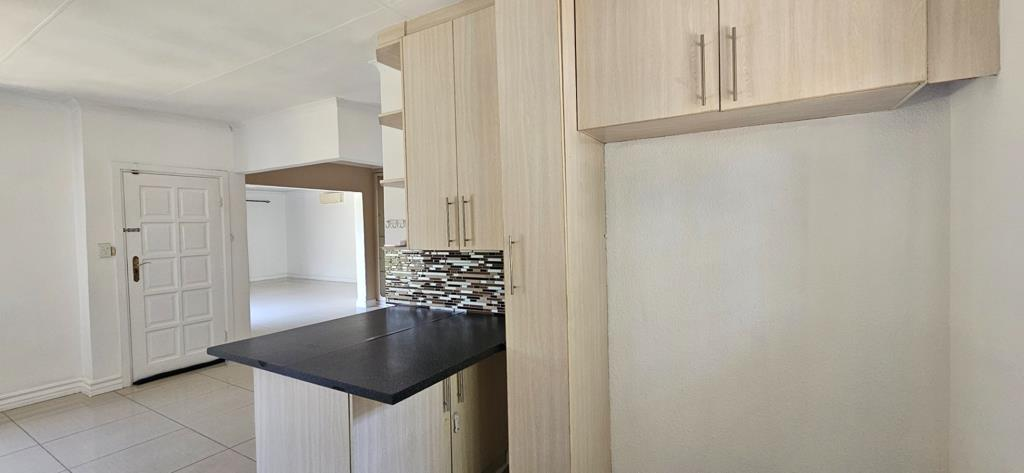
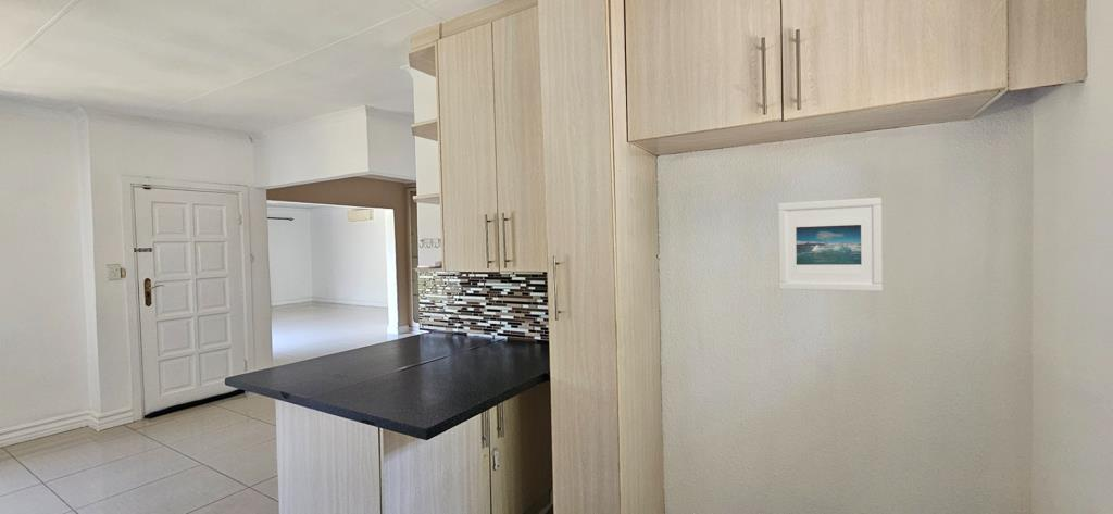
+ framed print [777,197,884,292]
